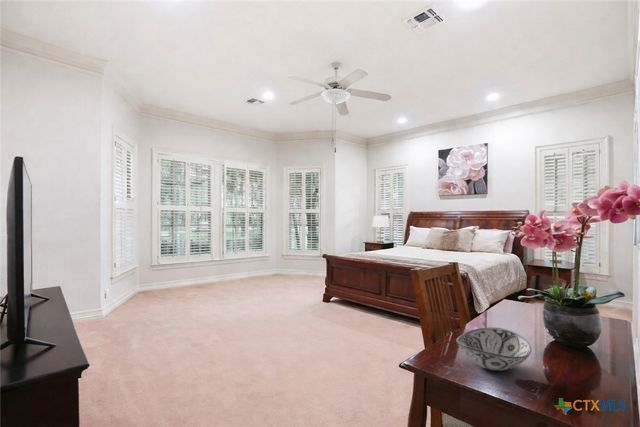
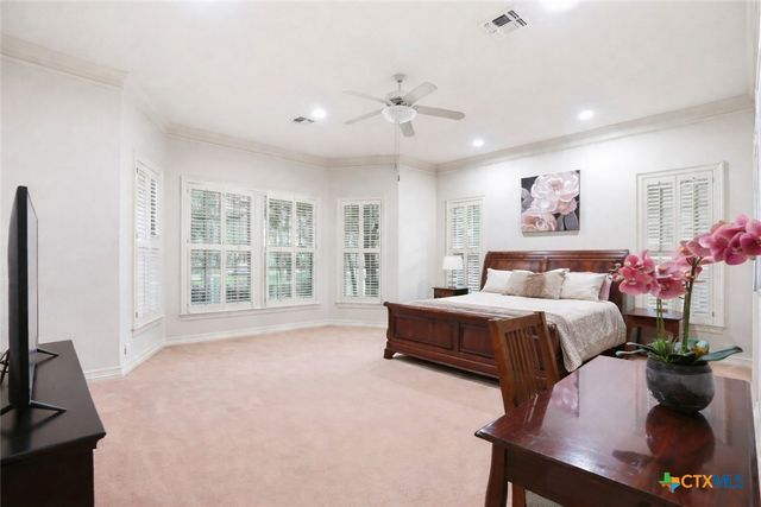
- decorative bowl [455,326,532,372]
